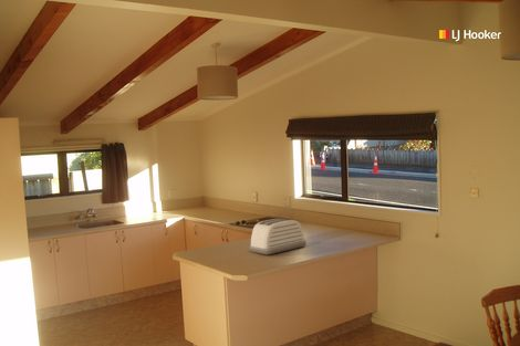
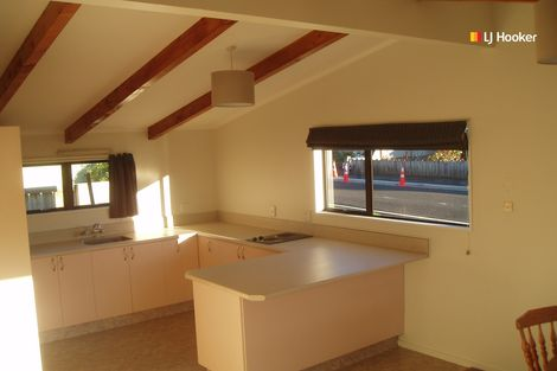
- toaster [249,218,306,255]
